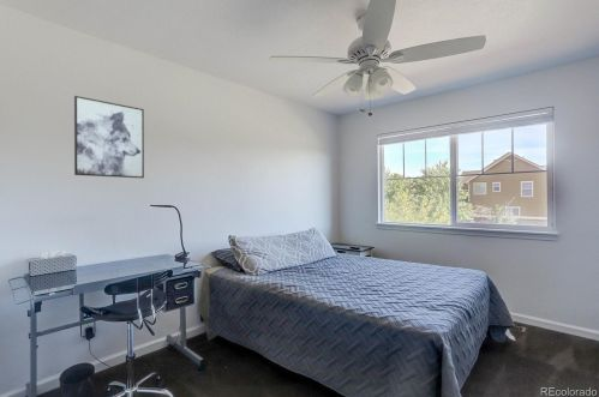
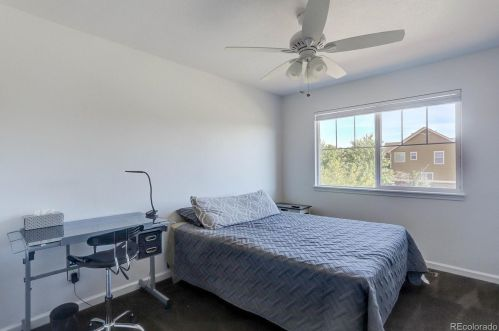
- wall art [73,95,145,179]
